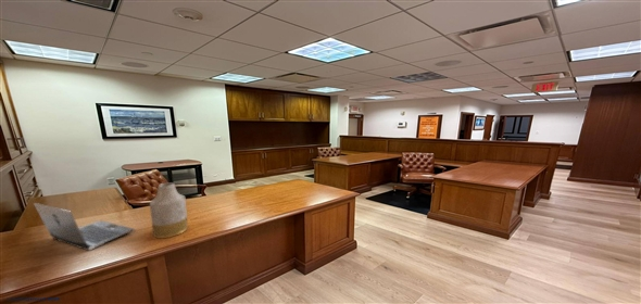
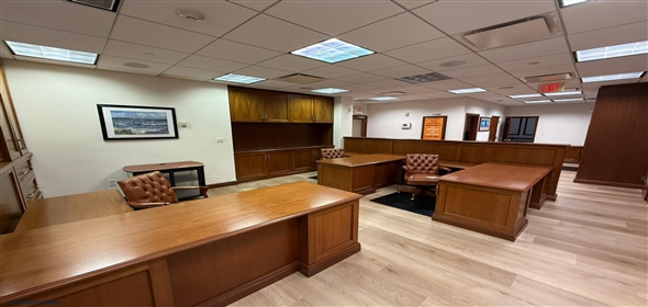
- vase [149,182,189,239]
- laptop computer [33,202,136,251]
